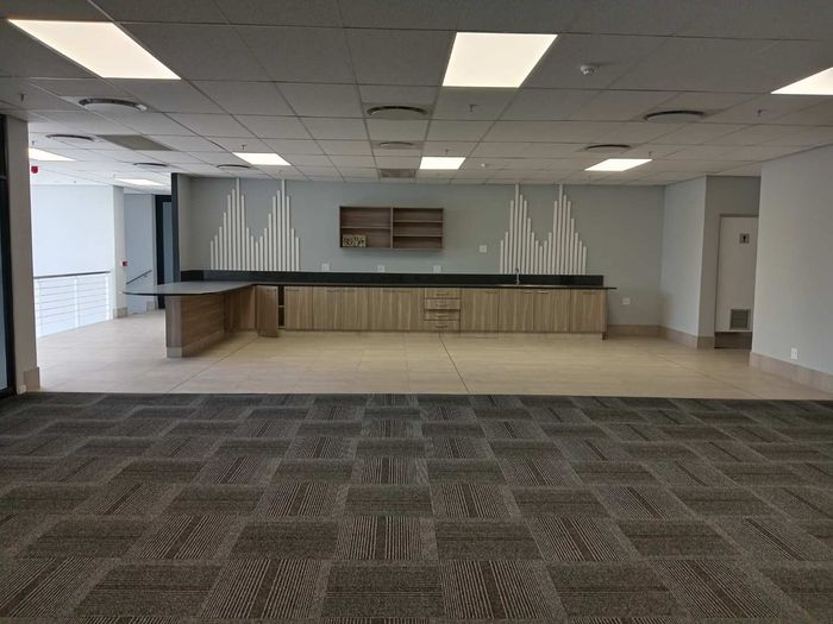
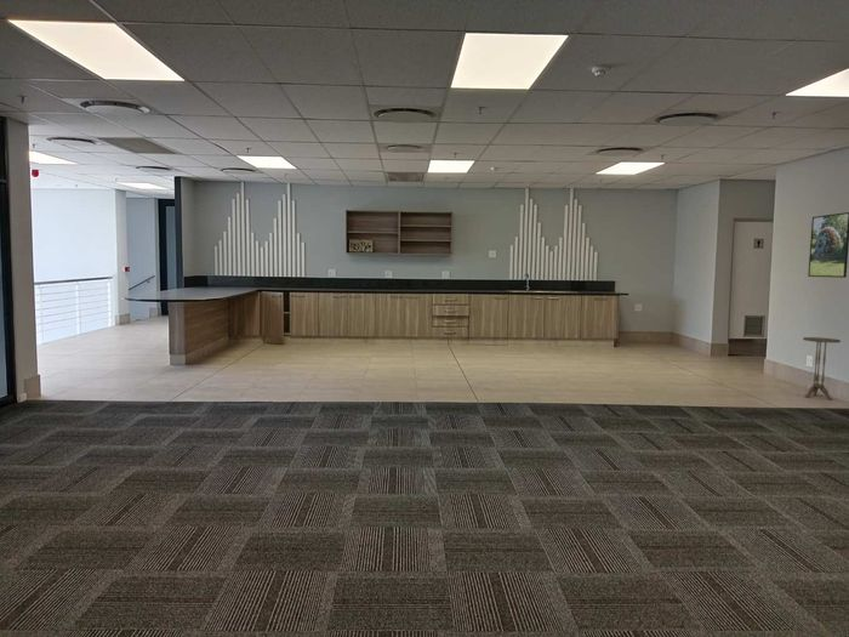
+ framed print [807,211,849,279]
+ side table [802,336,842,400]
